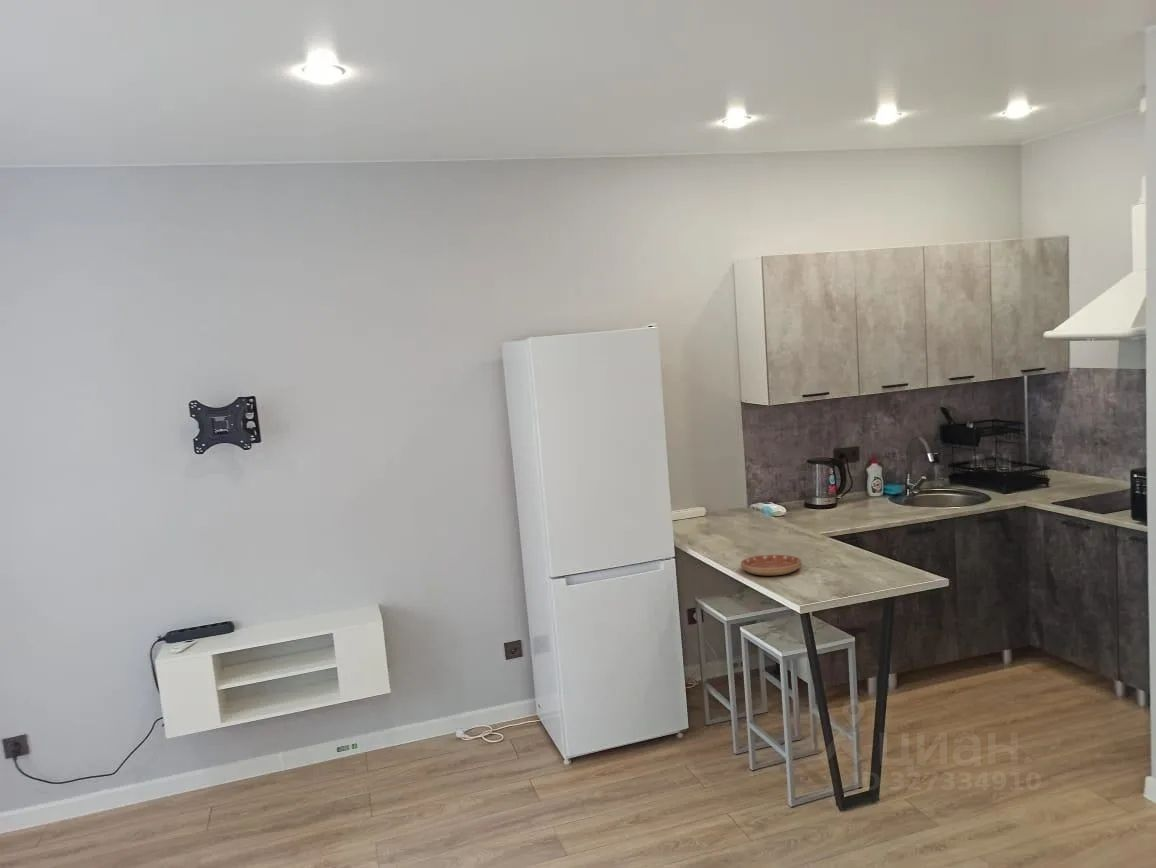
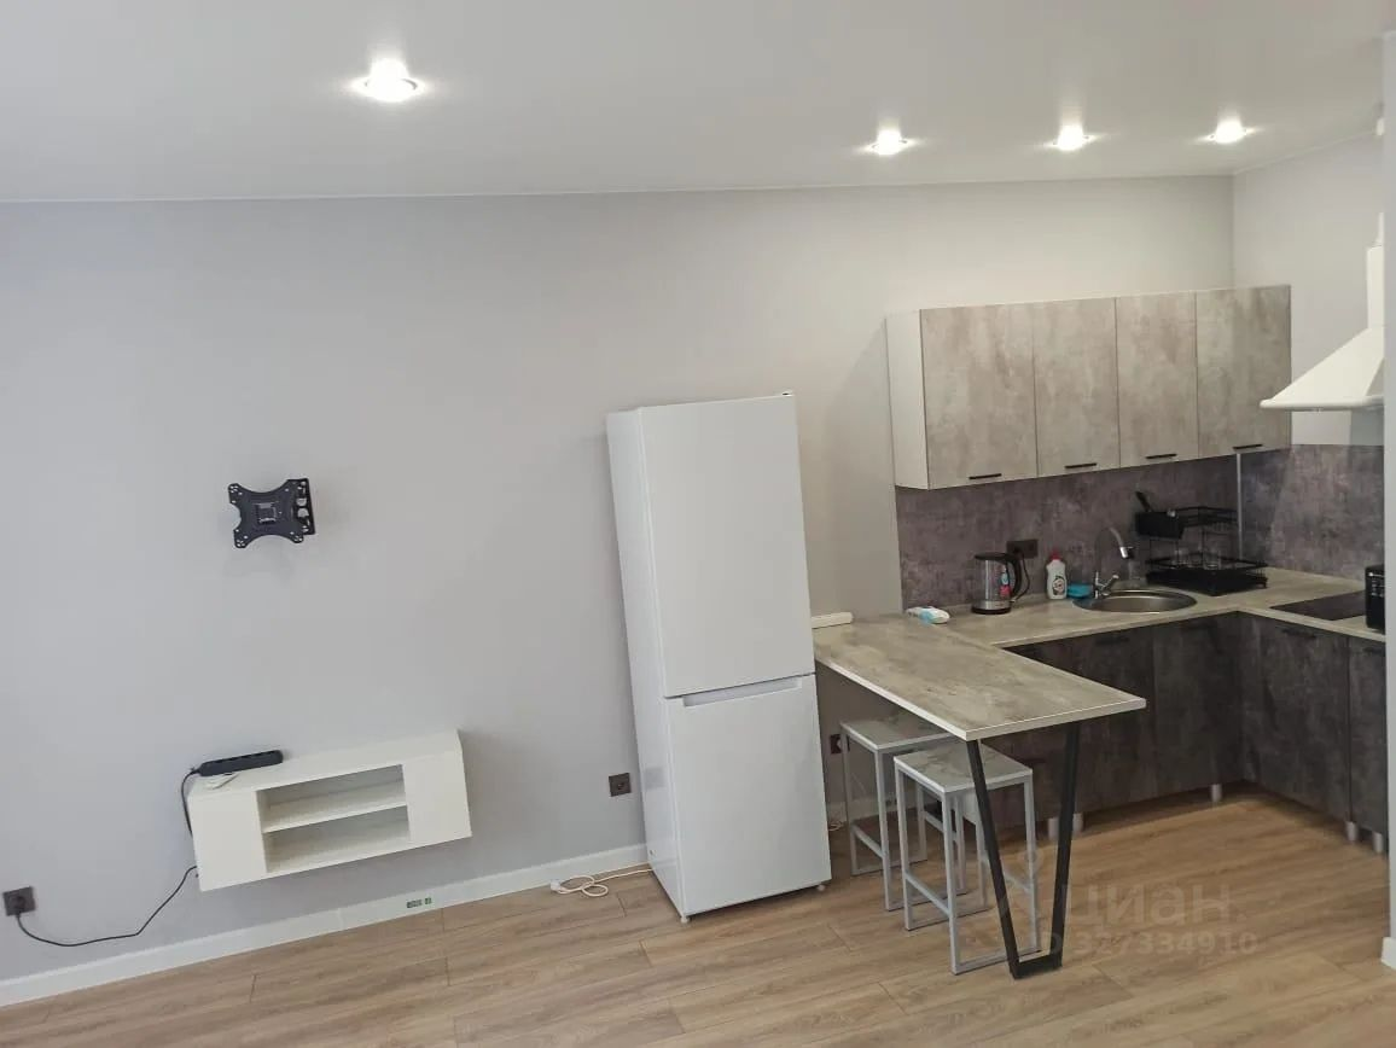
- saucer [740,554,803,576]
